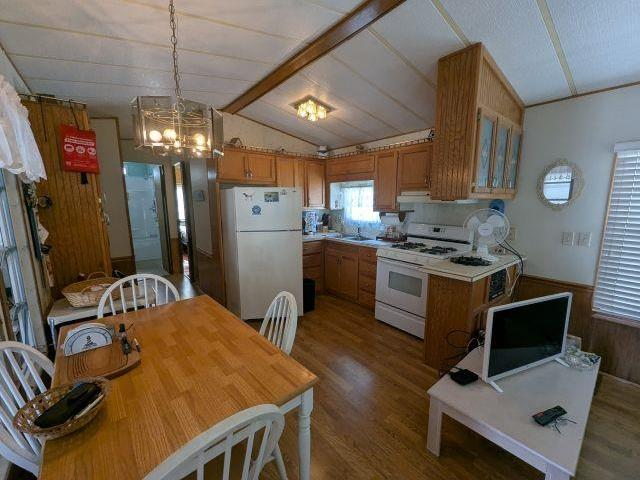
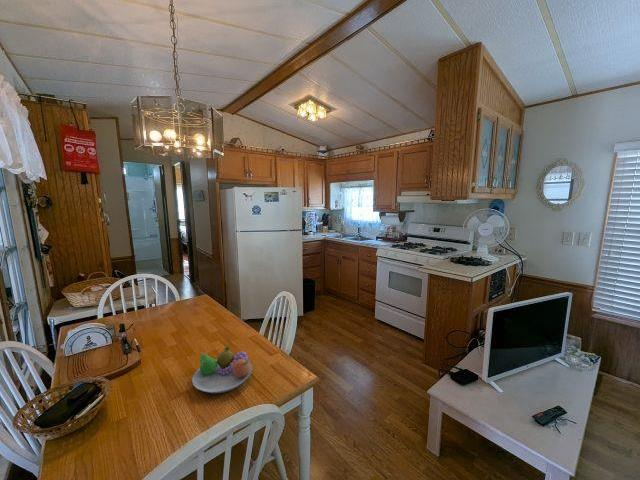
+ fruit bowl [191,345,253,394]
